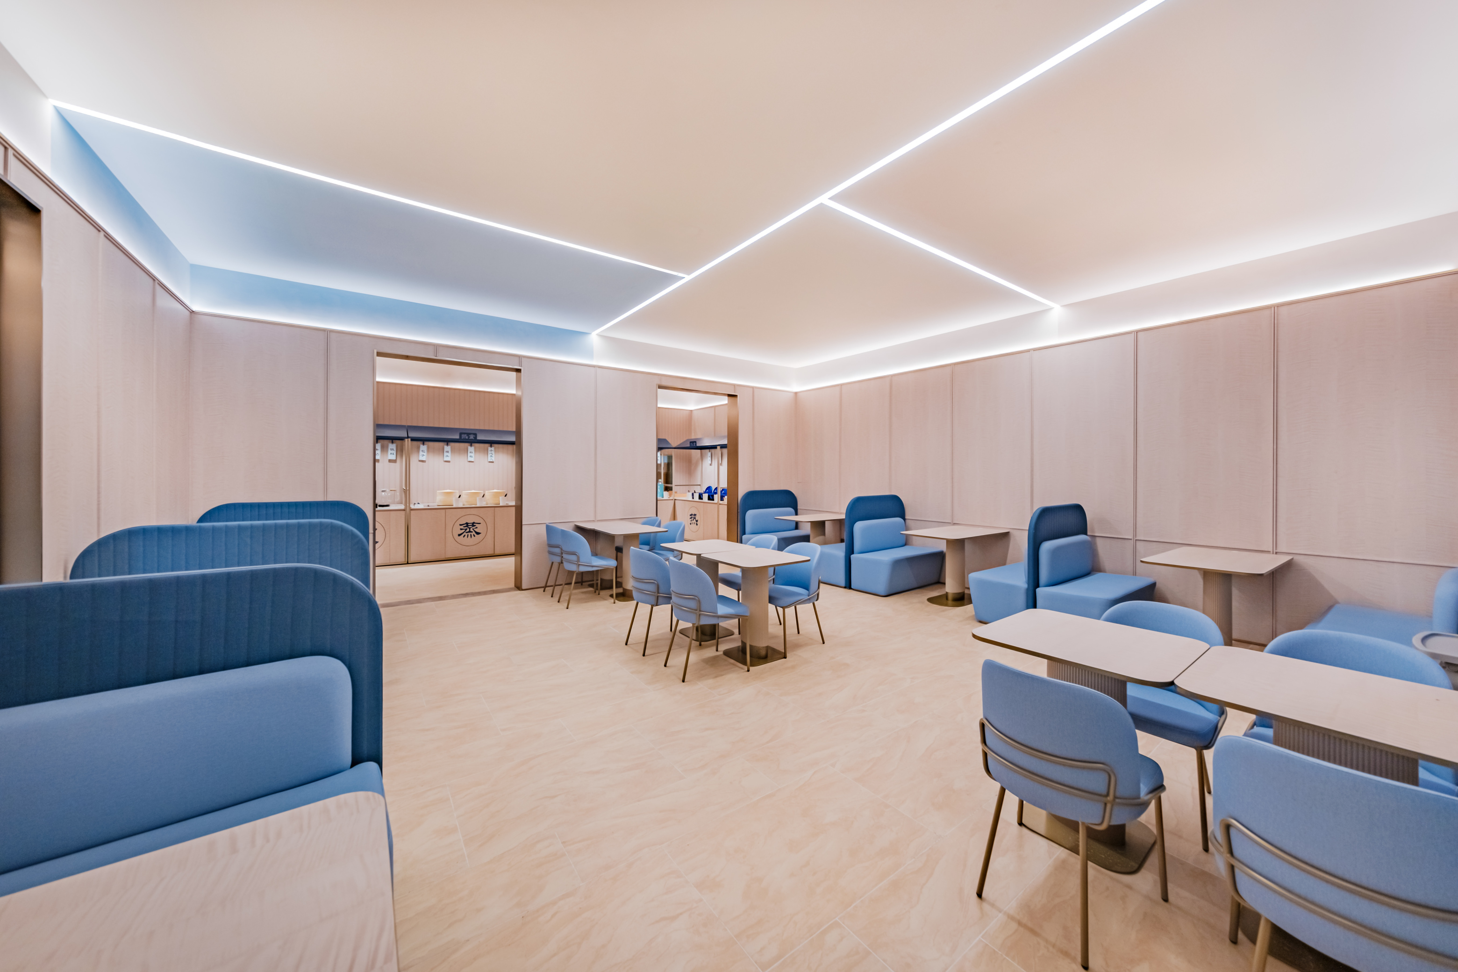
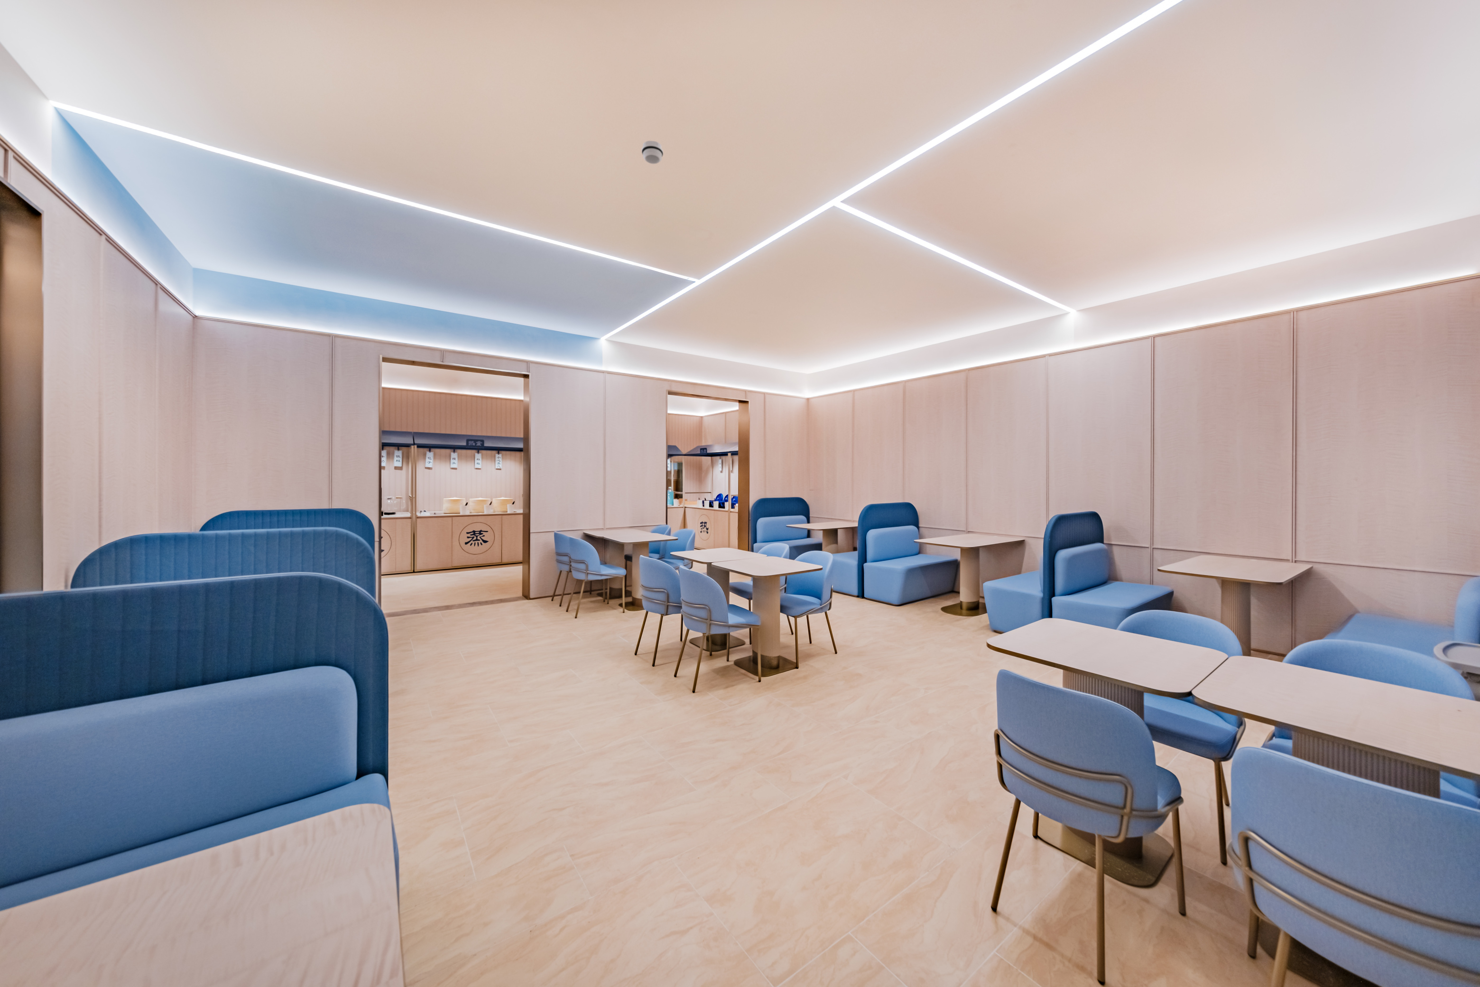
+ smoke detector [641,141,664,164]
